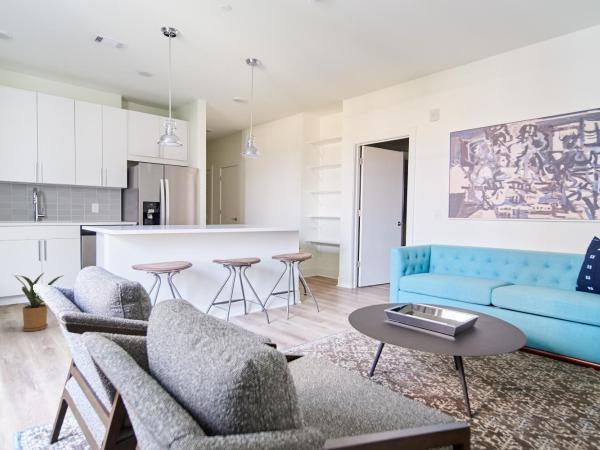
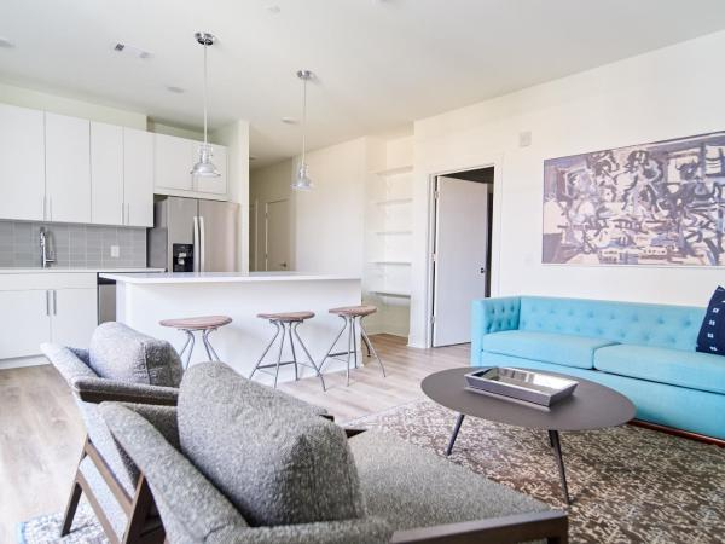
- house plant [4,272,65,332]
